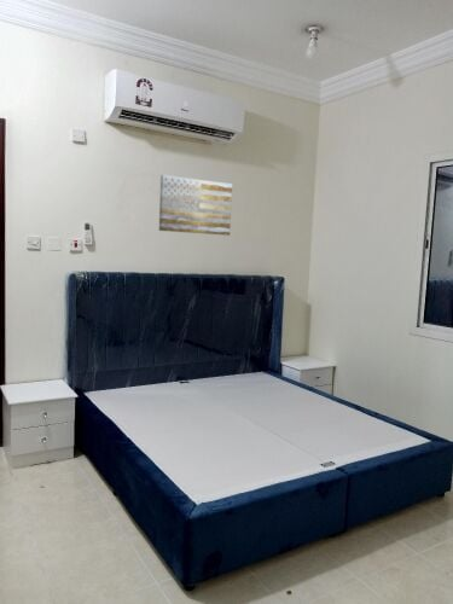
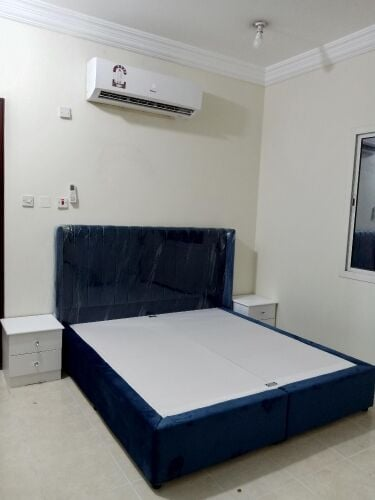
- wall art [158,174,233,237]
